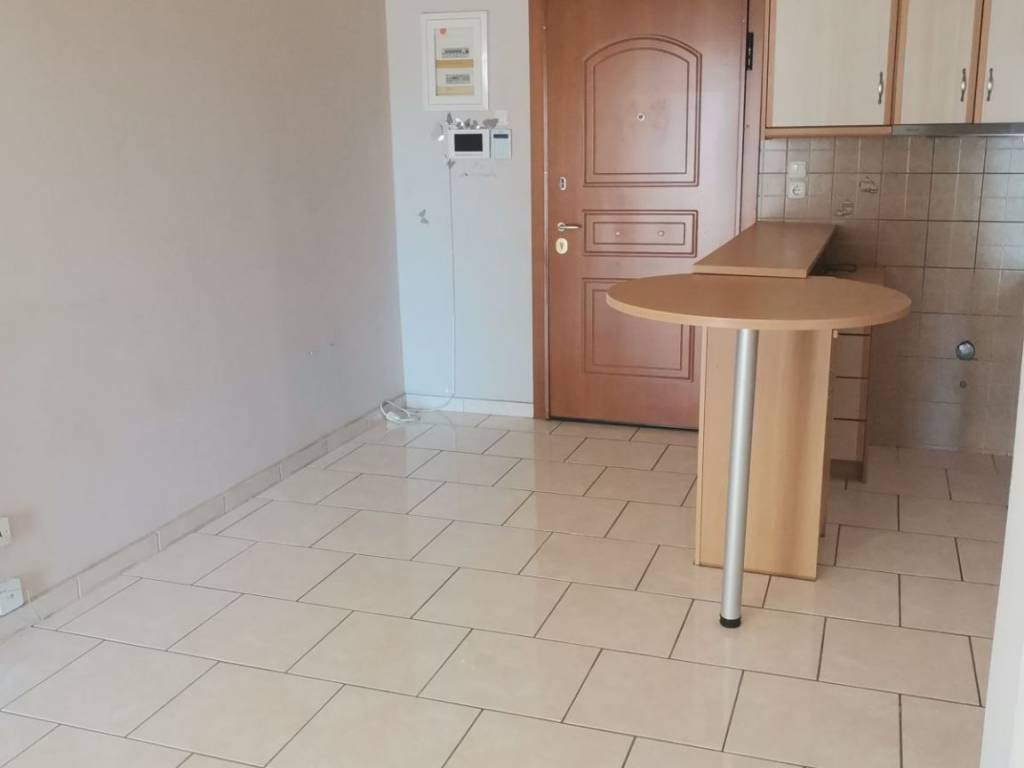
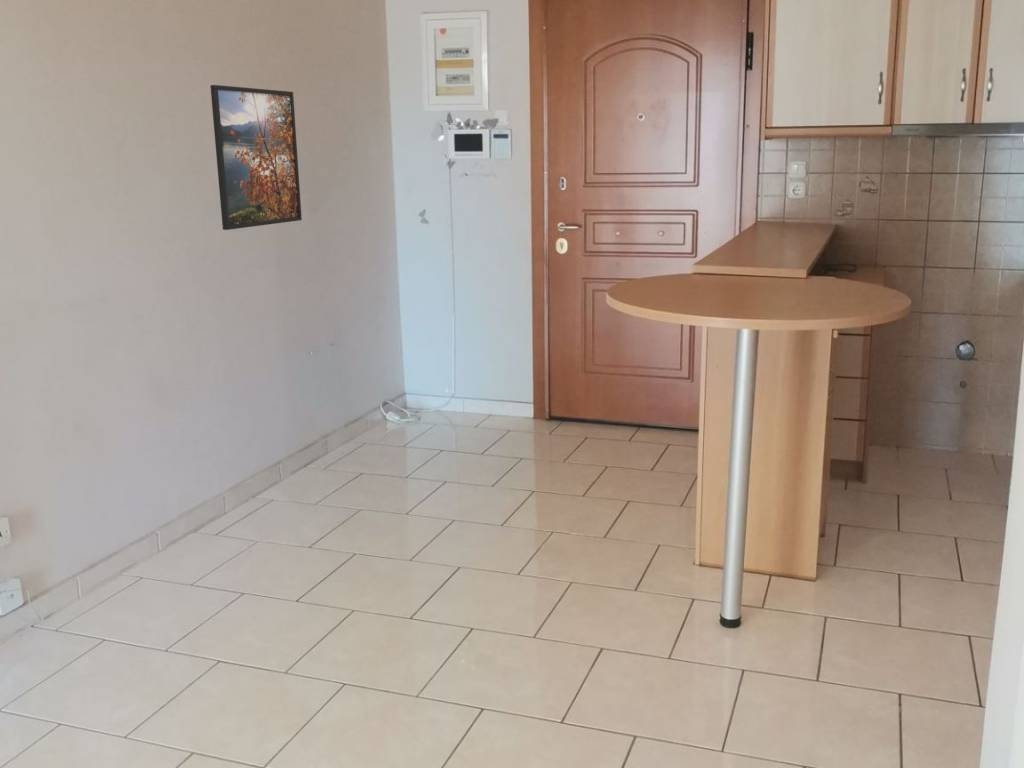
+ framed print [209,84,303,231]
